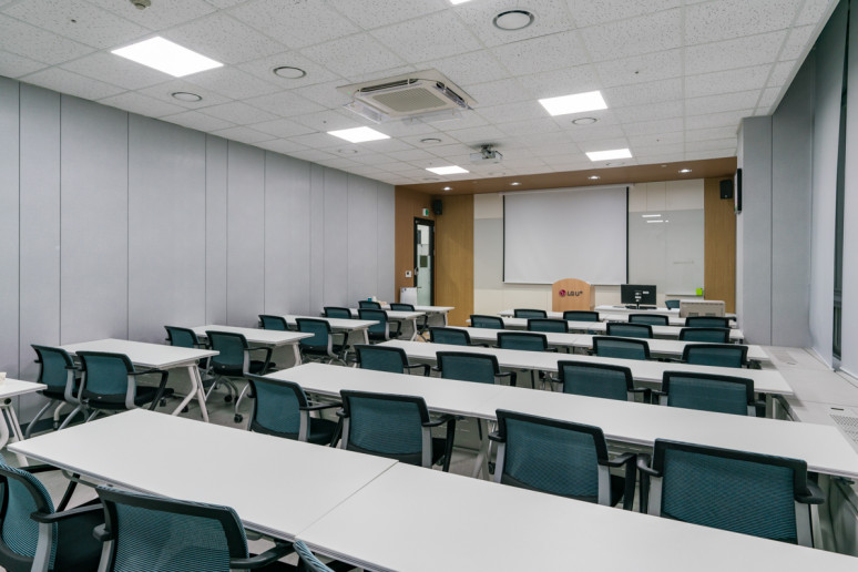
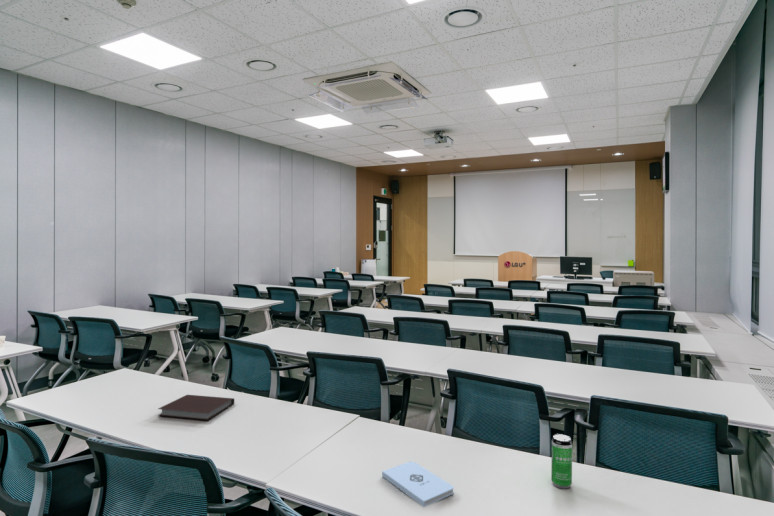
+ notepad [381,460,455,508]
+ notebook [157,394,235,421]
+ beverage can [550,433,573,490]
